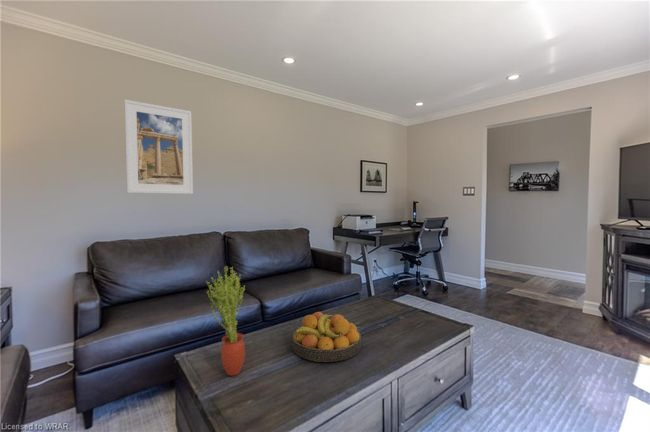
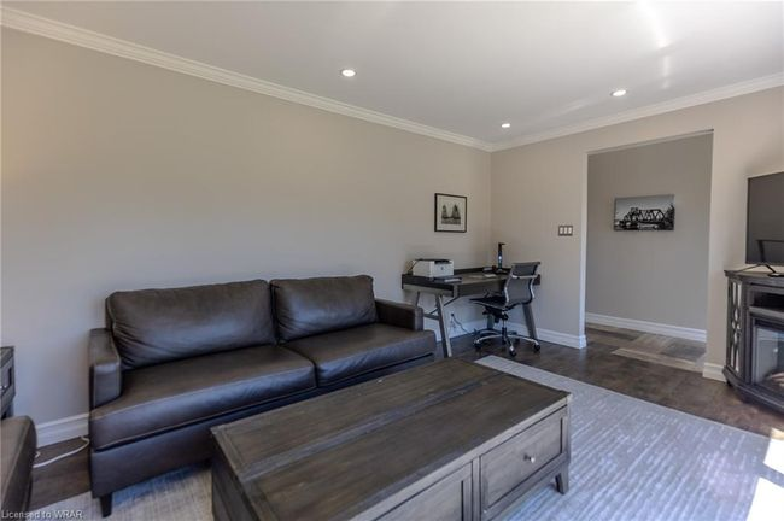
- potted plant [205,266,246,377]
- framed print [123,99,194,195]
- fruit bowl [291,311,362,363]
